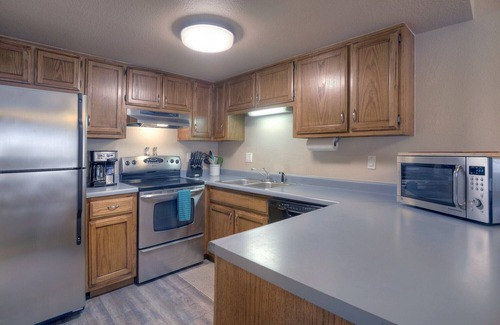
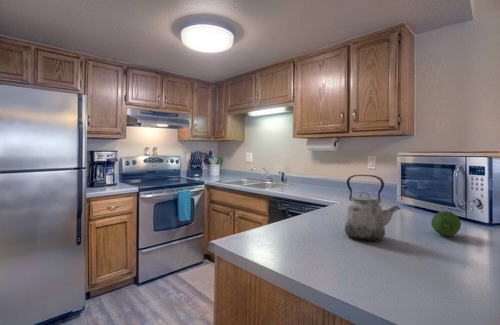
+ kettle [344,174,402,242]
+ fruit [430,210,462,237]
